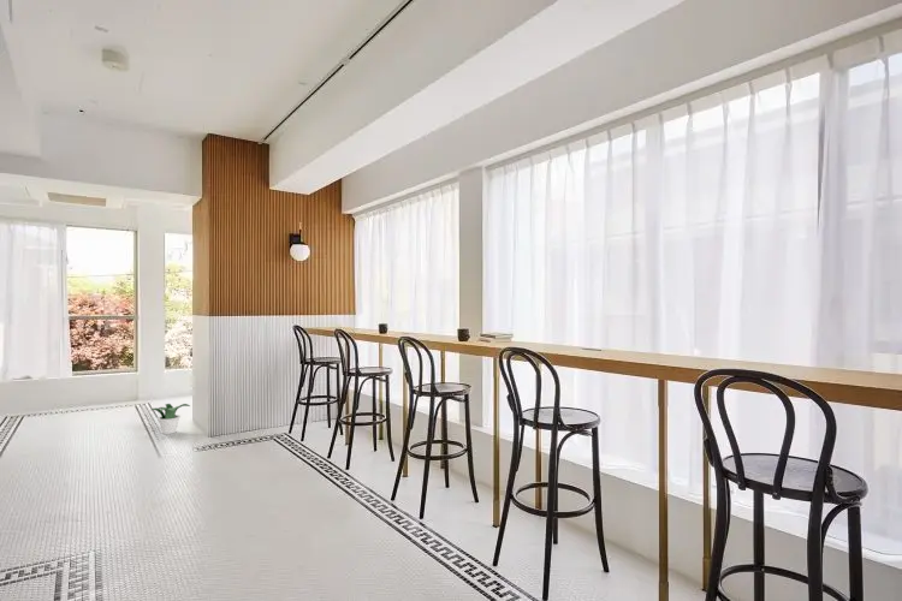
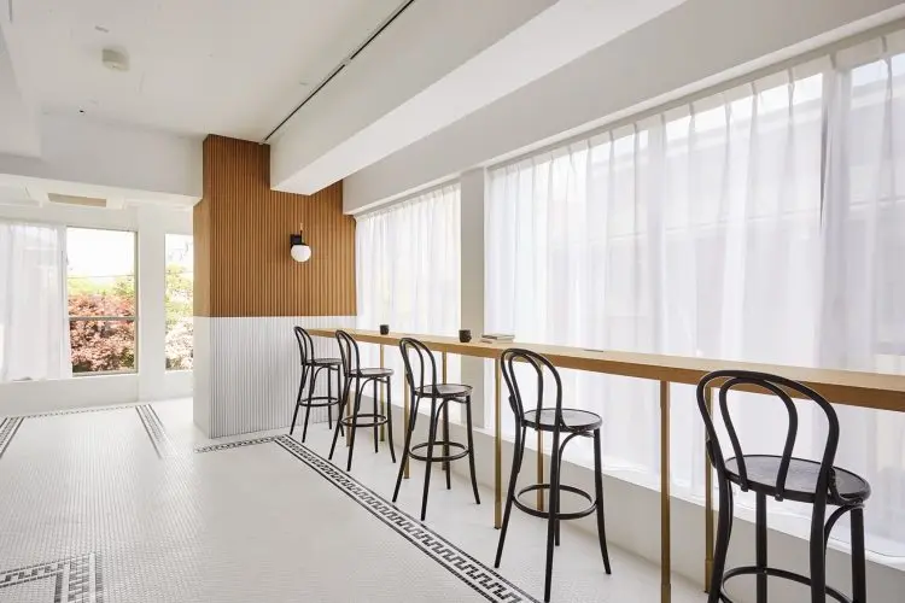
- potted plant [150,403,191,435]
